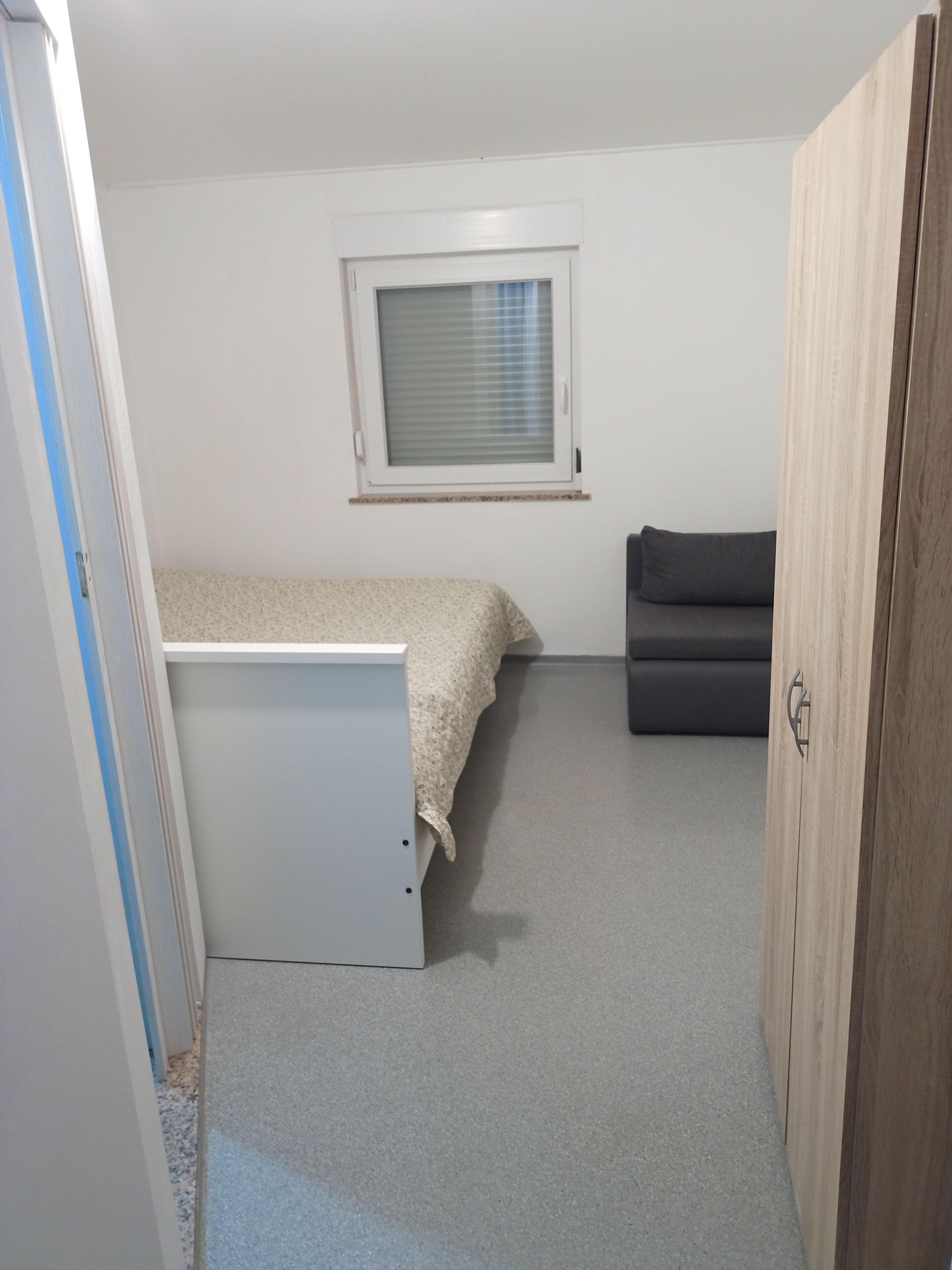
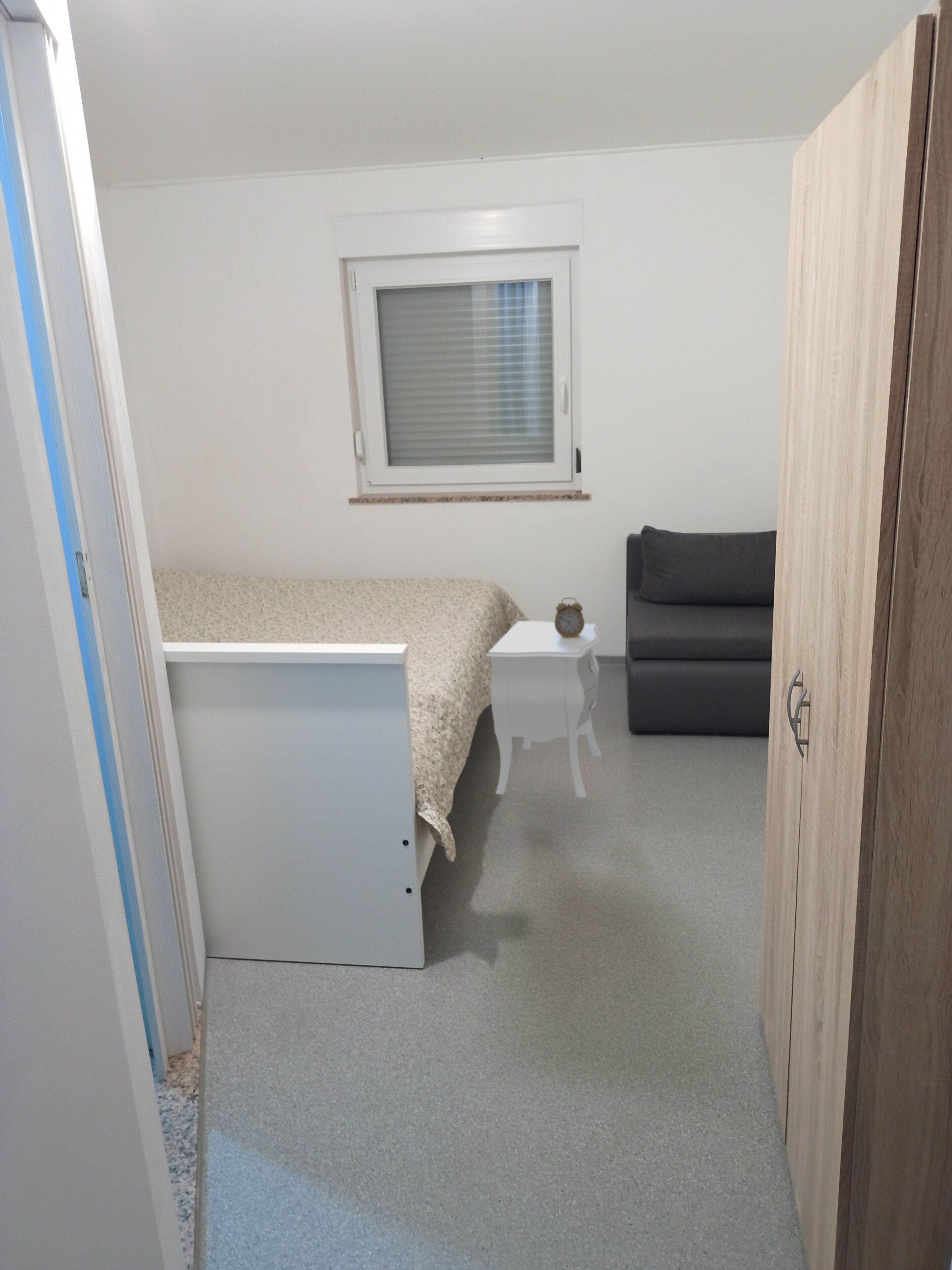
+ alarm clock [554,597,585,638]
+ nightstand [485,620,602,798]
